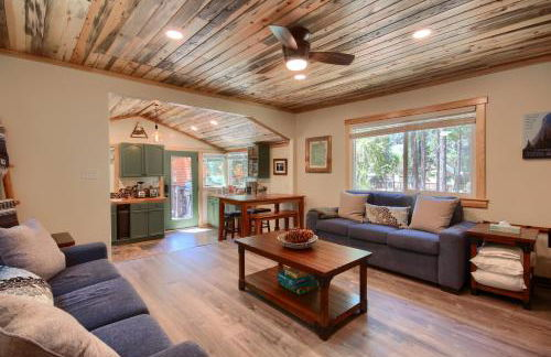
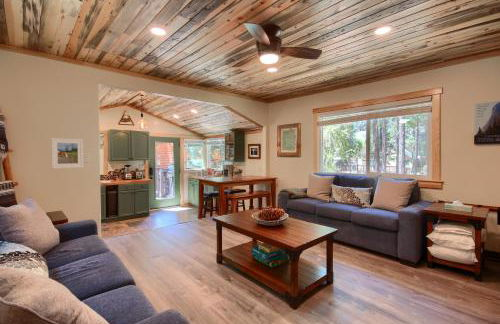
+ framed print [50,137,84,170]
